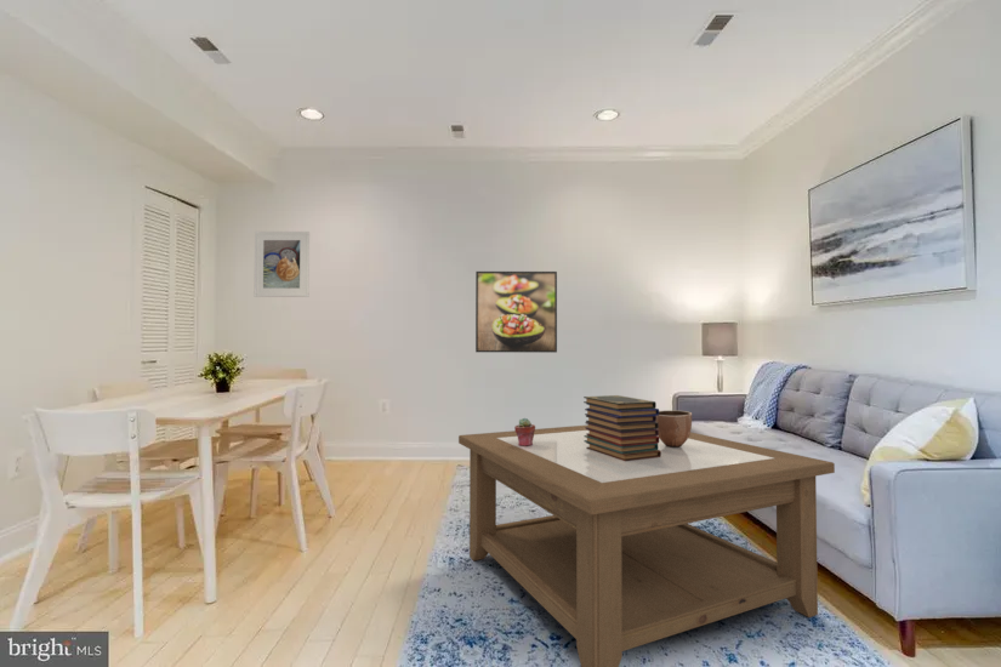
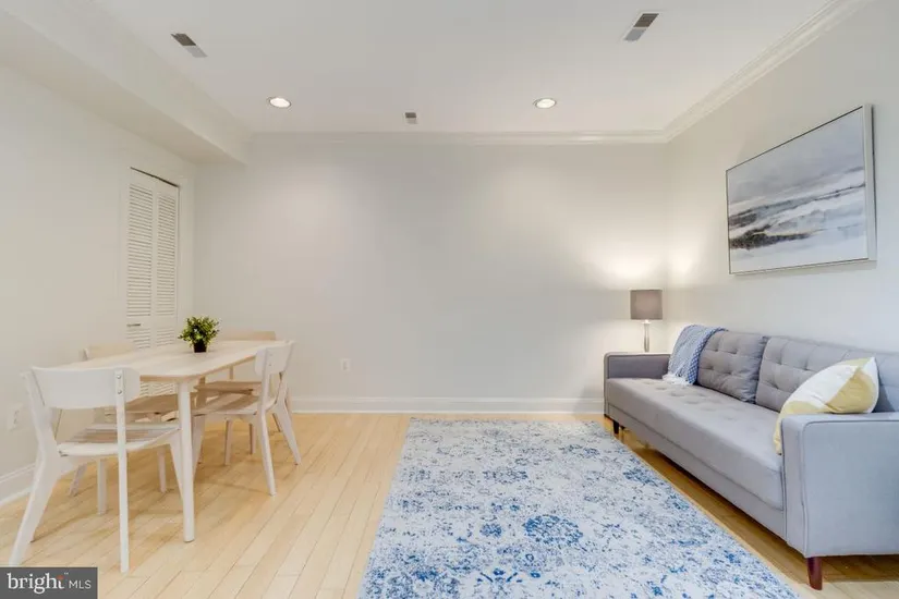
- decorative bowl [655,409,693,447]
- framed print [474,270,558,354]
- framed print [252,230,311,298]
- coffee table [457,424,836,667]
- book stack [582,394,661,461]
- potted succulent [513,417,536,446]
